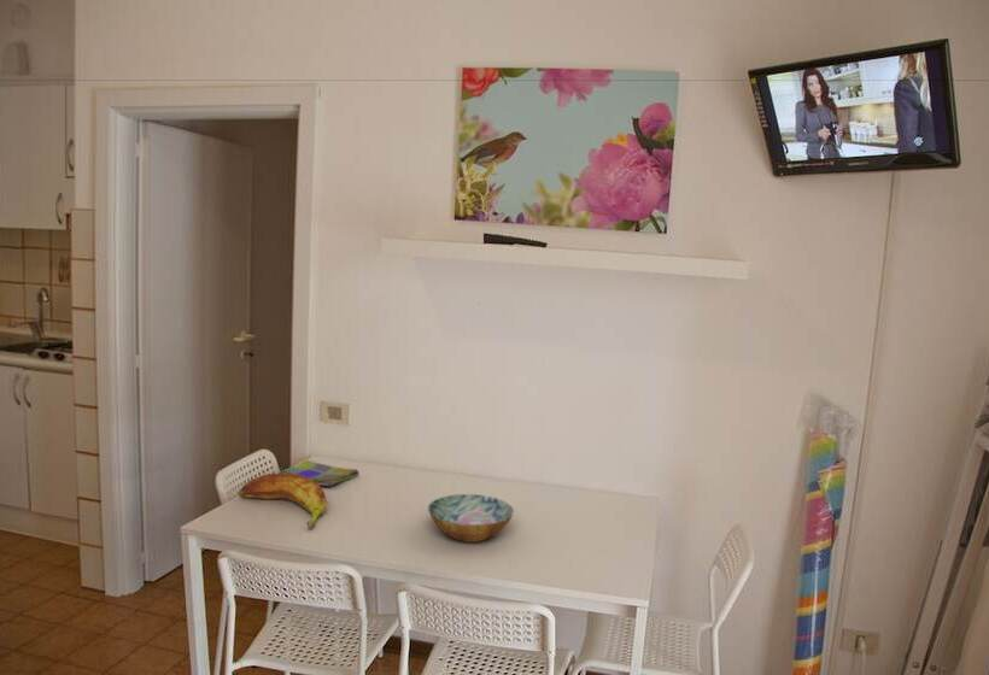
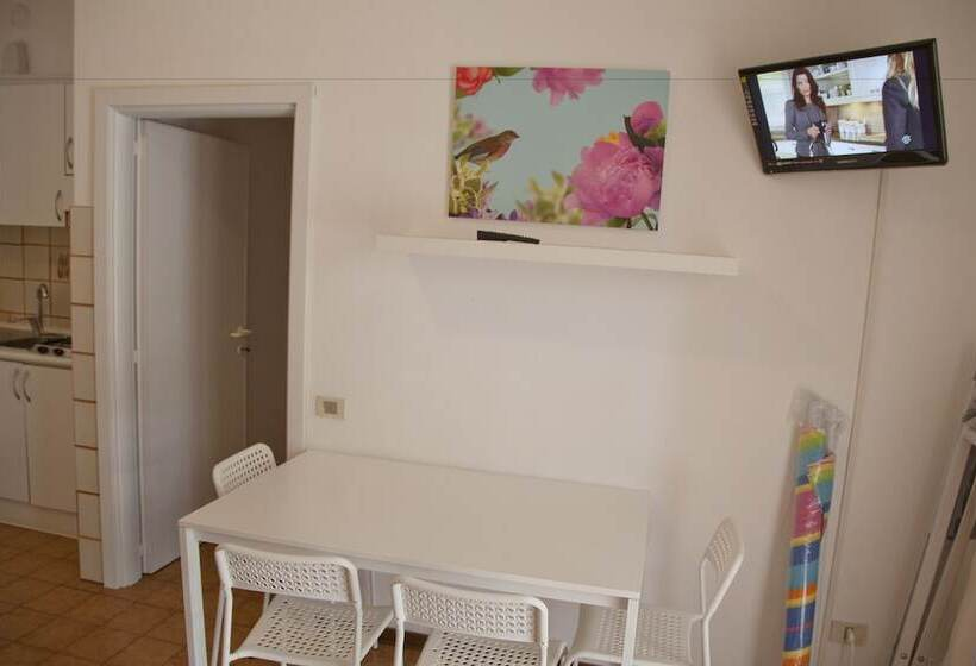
- dish towel [277,458,359,487]
- banana [238,472,328,530]
- bowl [427,493,515,544]
